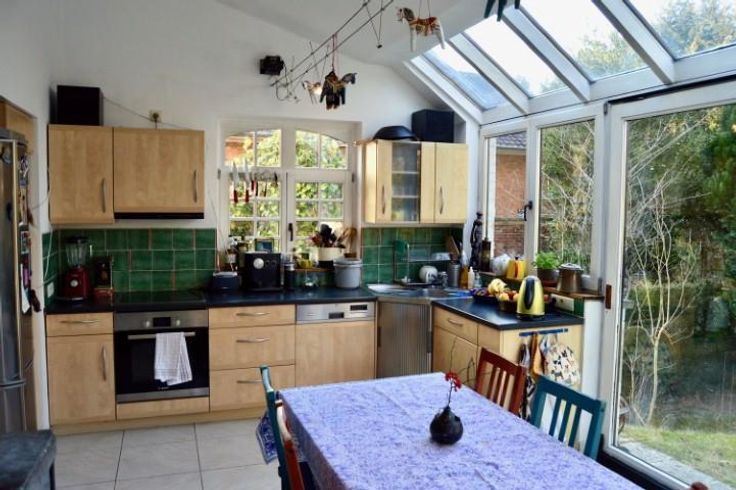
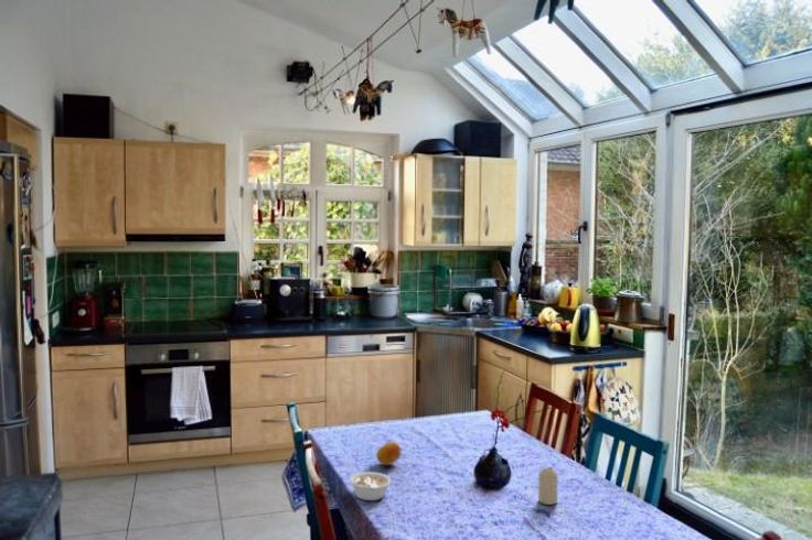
+ legume [348,471,393,501]
+ fruit [375,441,403,466]
+ candle [537,466,558,506]
